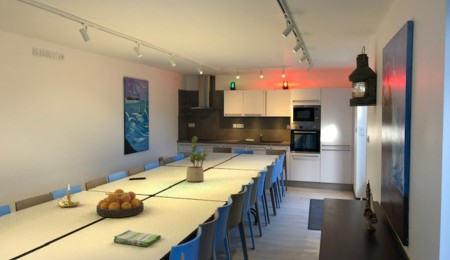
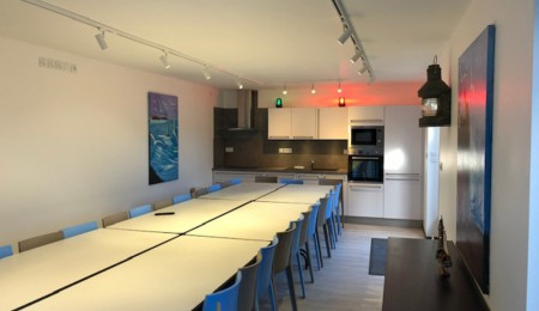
- candle holder [57,184,81,208]
- dish towel [112,229,162,247]
- fruit bowl [96,188,145,218]
- potted plant [185,135,210,183]
